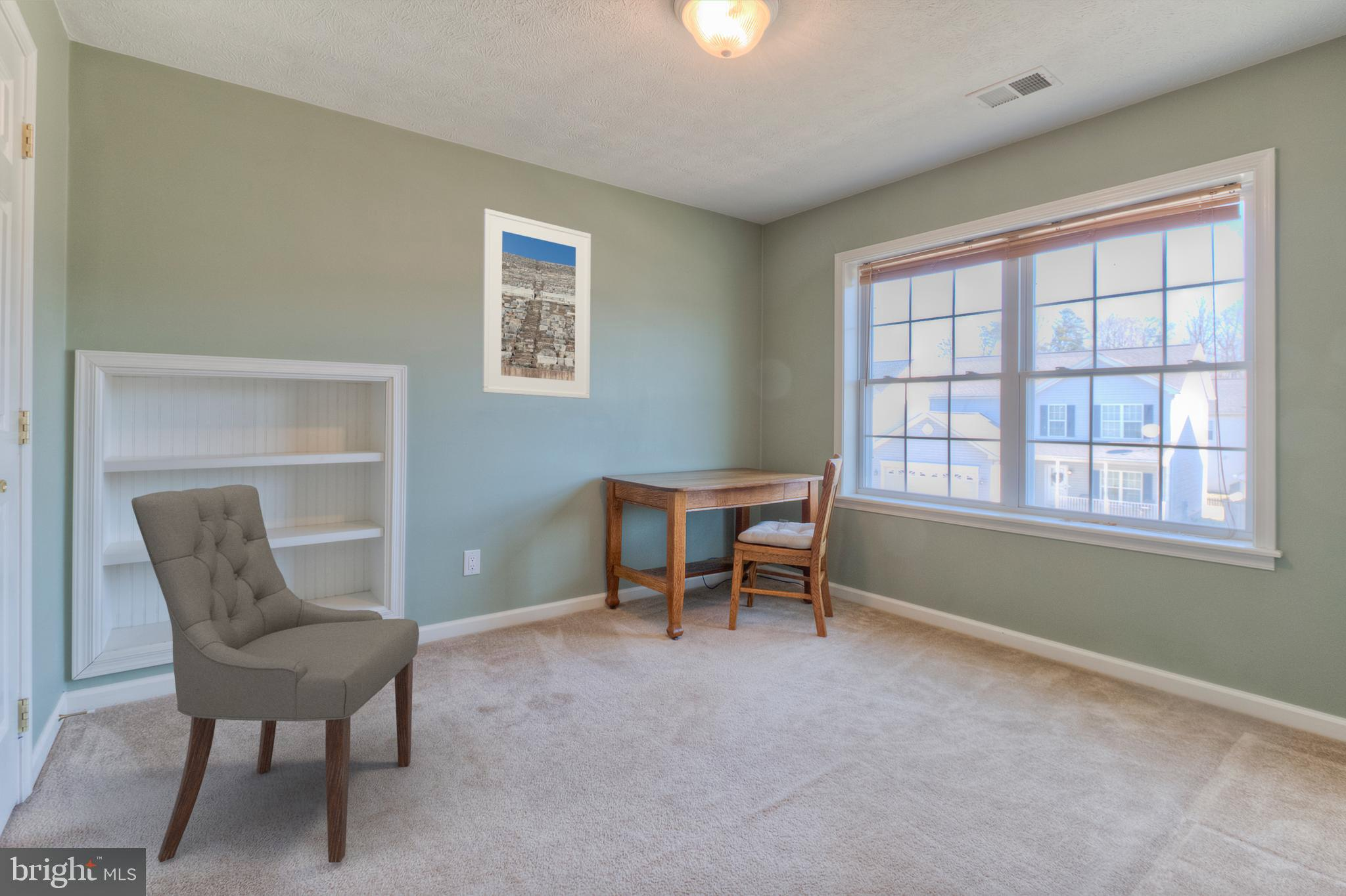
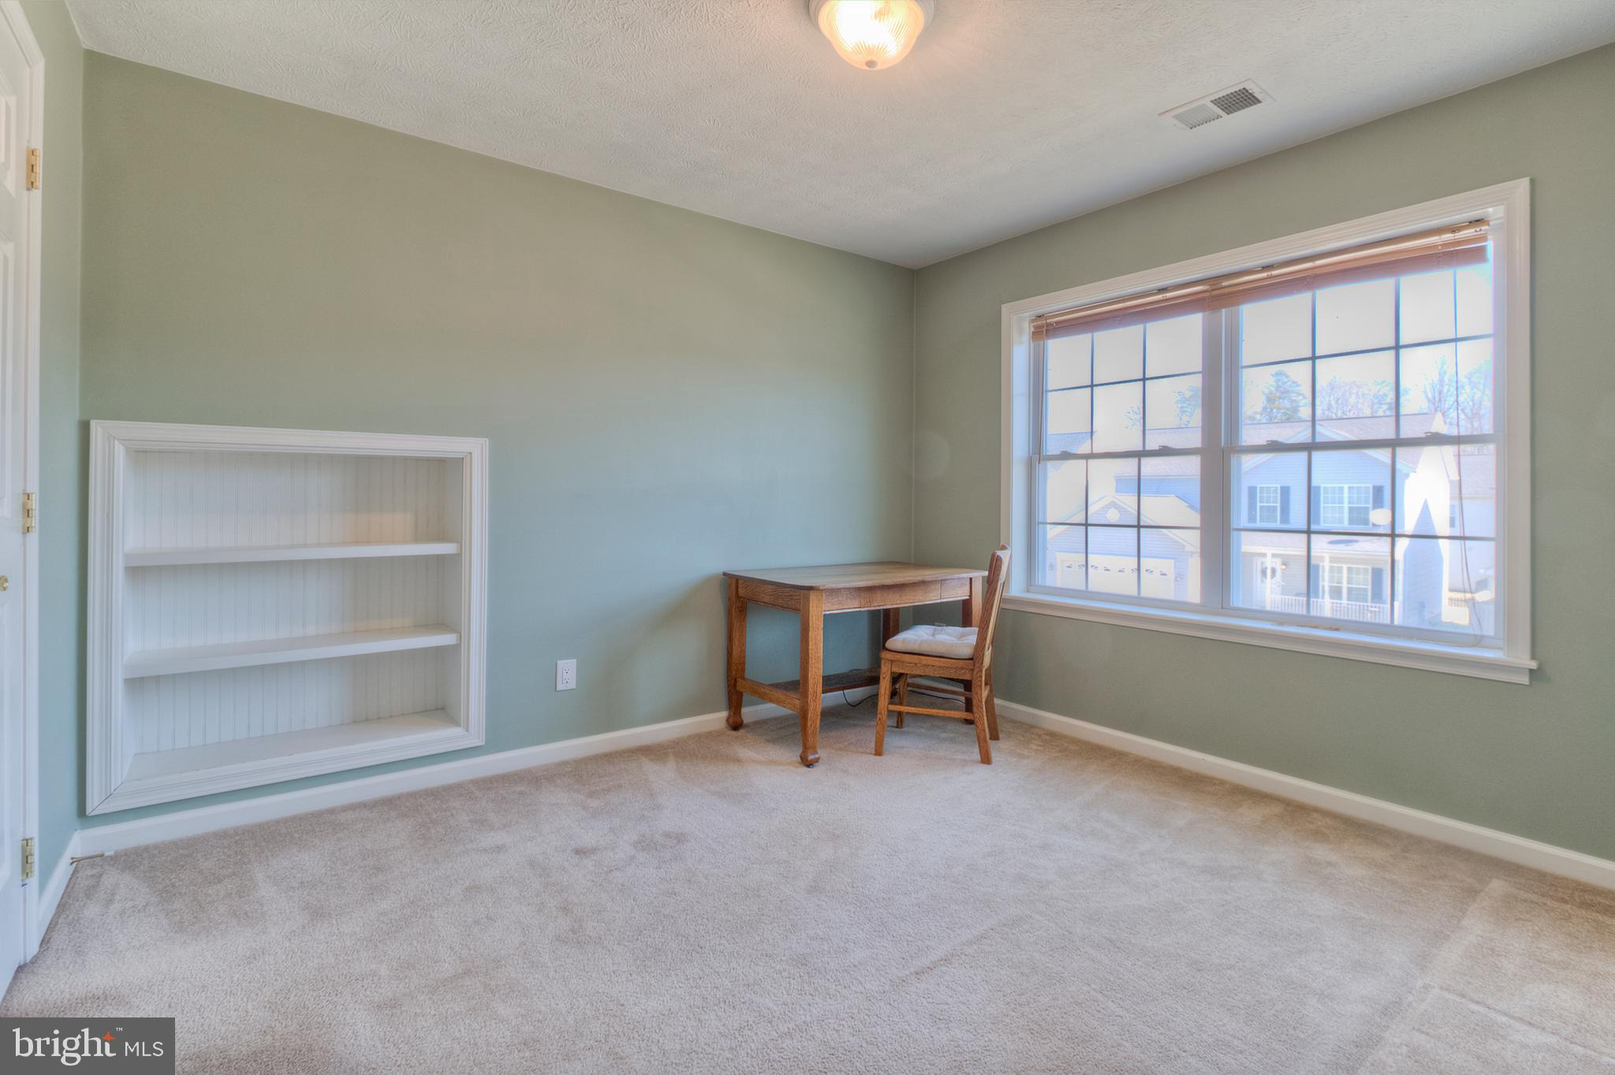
- chair [131,484,420,863]
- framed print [482,208,592,399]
